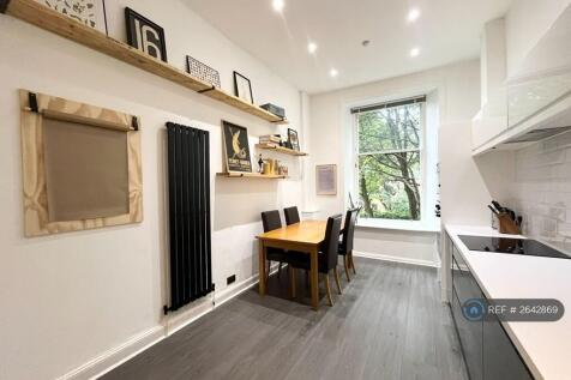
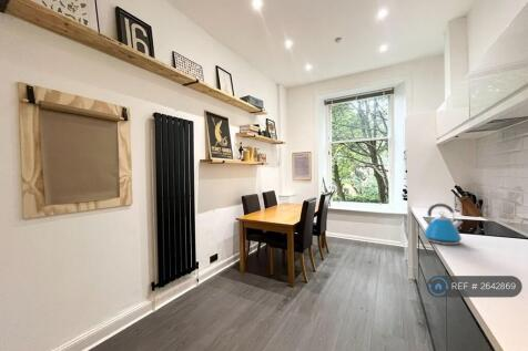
+ kettle [420,203,464,246]
